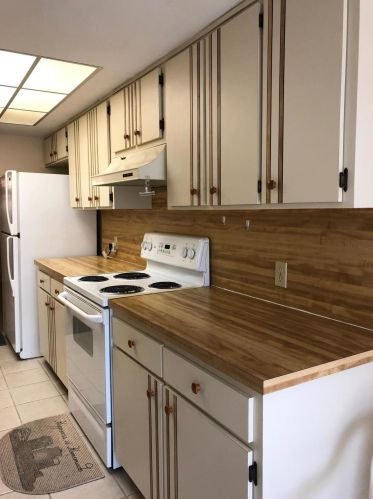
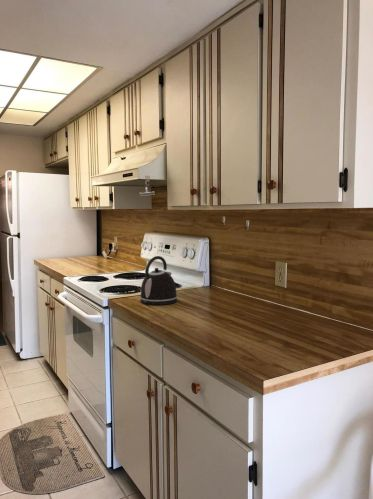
+ kettle [139,255,178,306]
